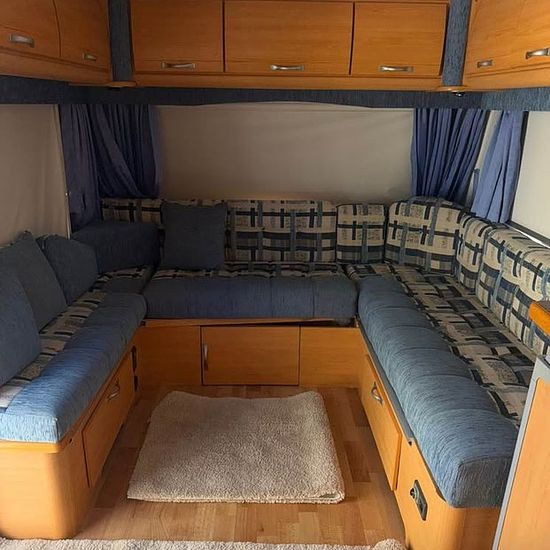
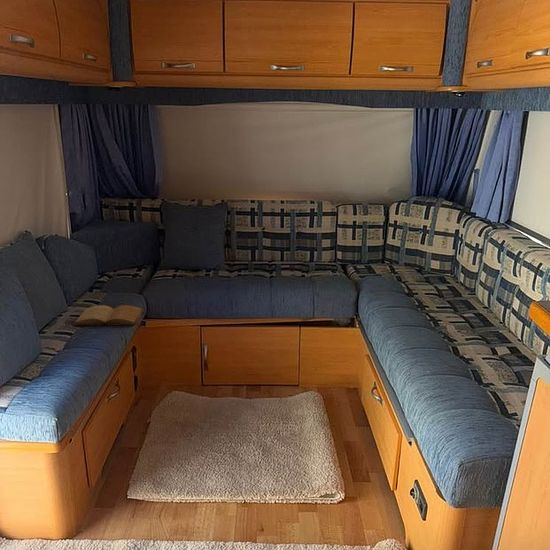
+ book [72,304,144,326]
